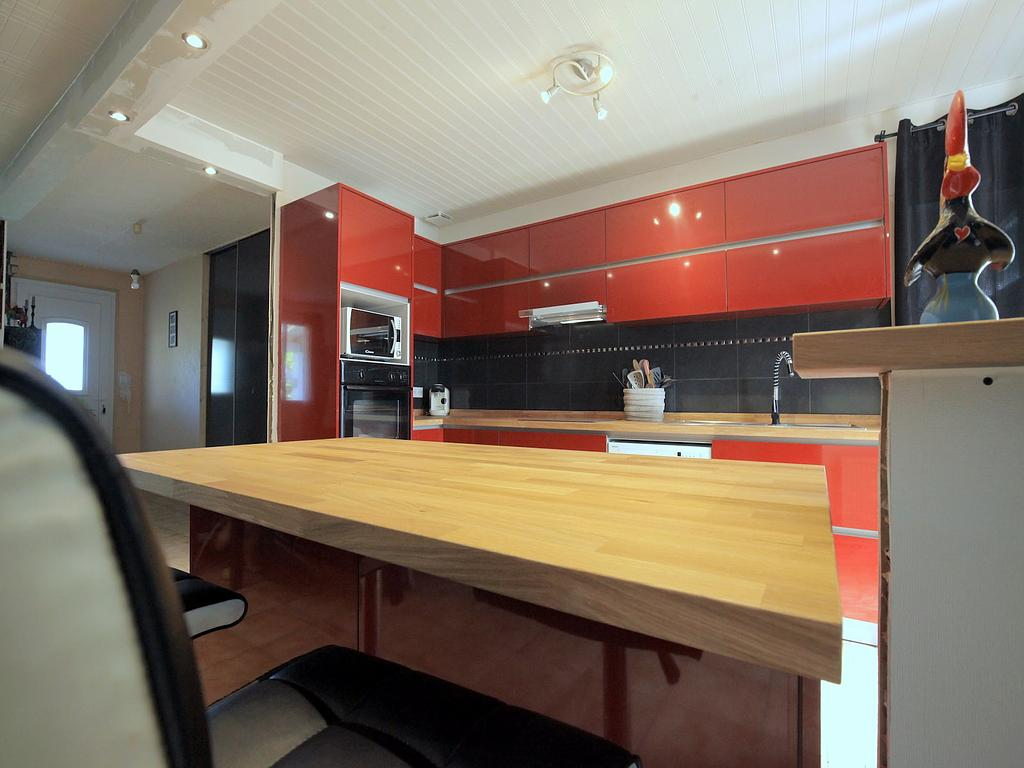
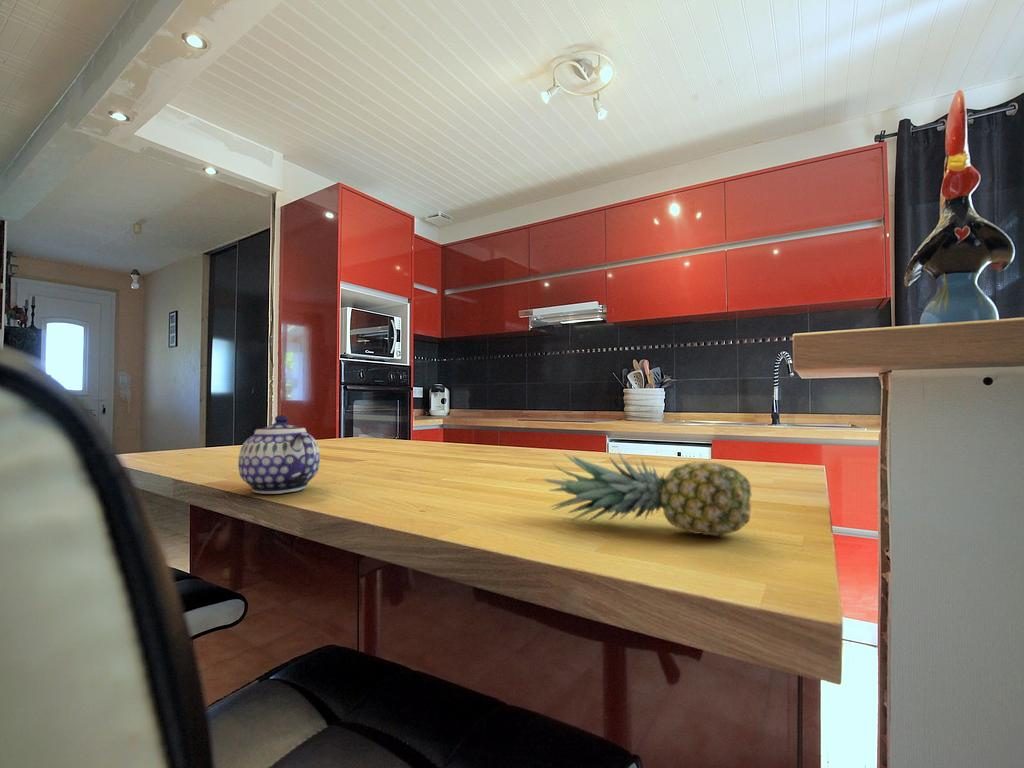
+ fruit [542,452,752,537]
+ teapot [237,414,321,495]
